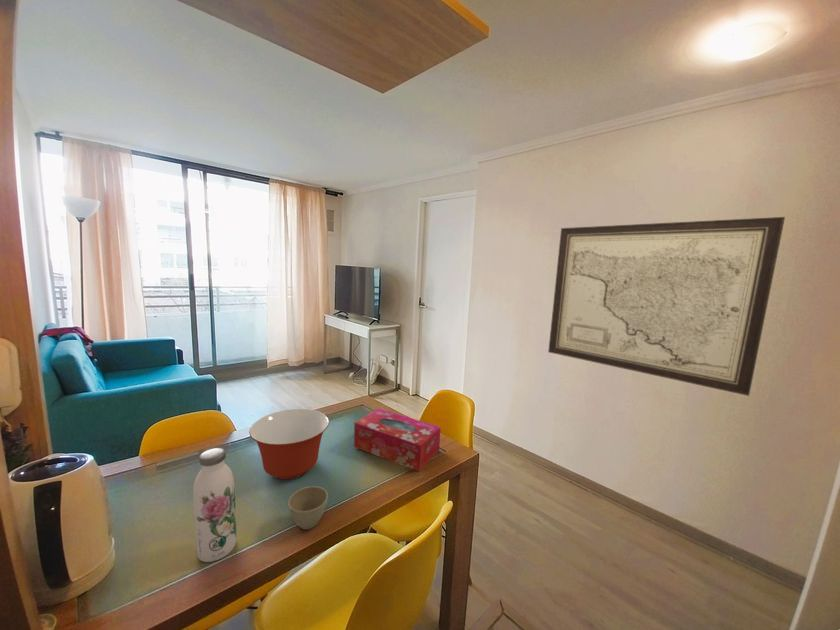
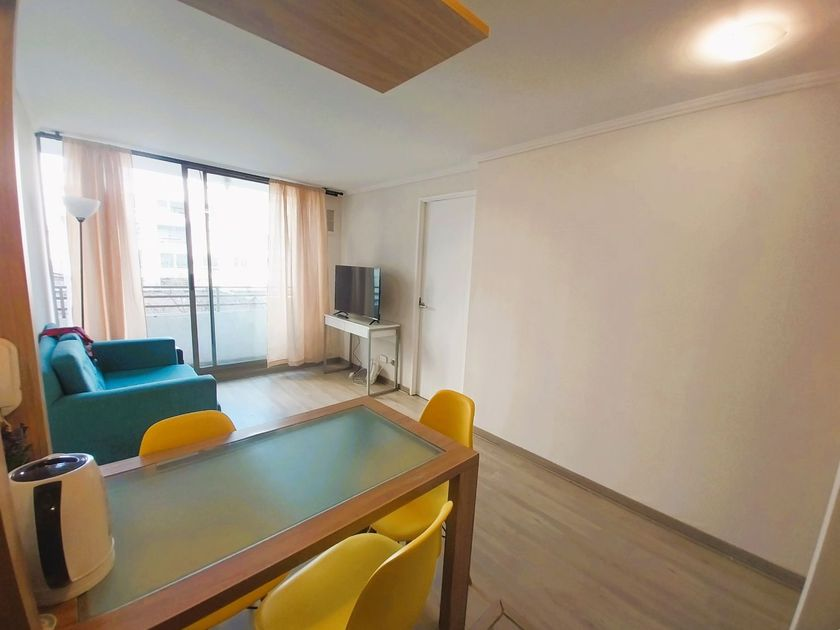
- wall art [547,216,786,397]
- flower pot [287,485,329,530]
- water bottle [192,447,238,563]
- mixing bowl [248,408,330,480]
- tissue box [353,407,442,472]
